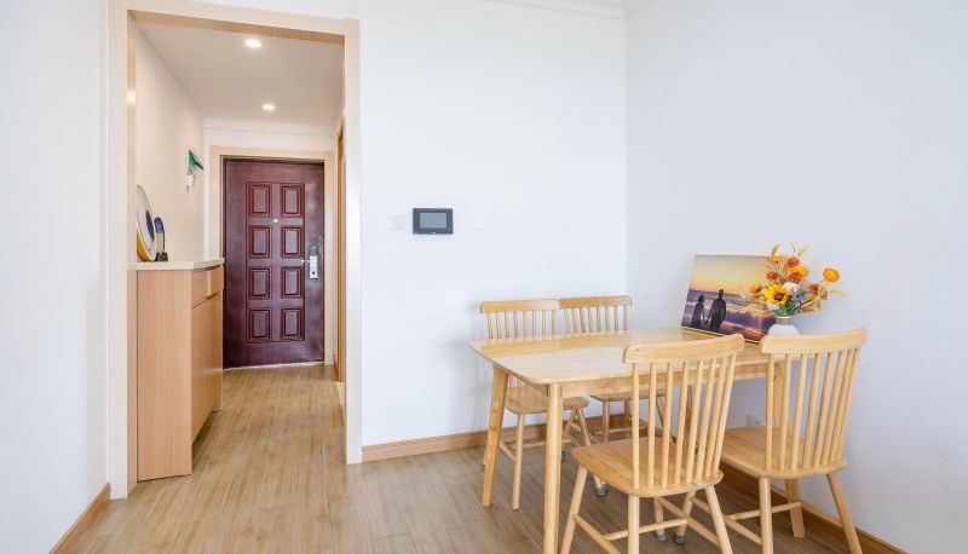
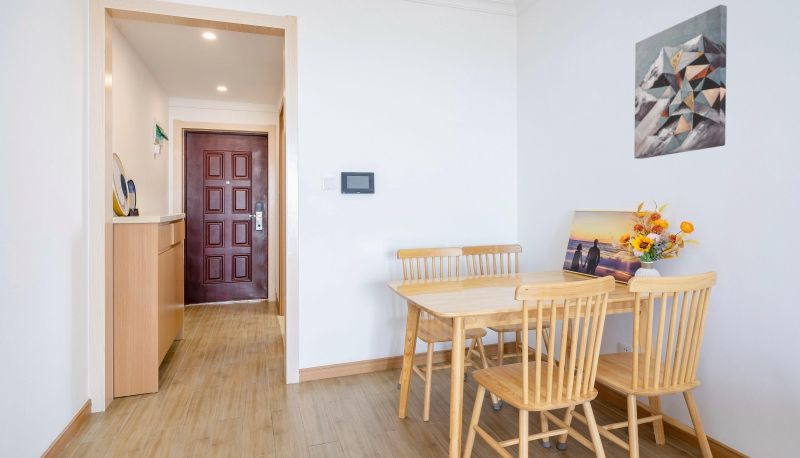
+ wall art [633,4,728,160]
